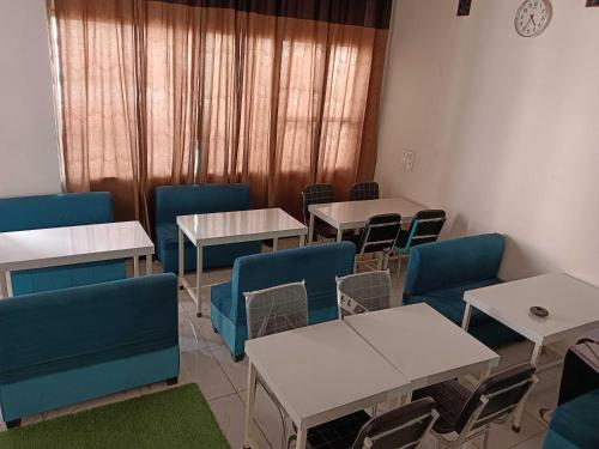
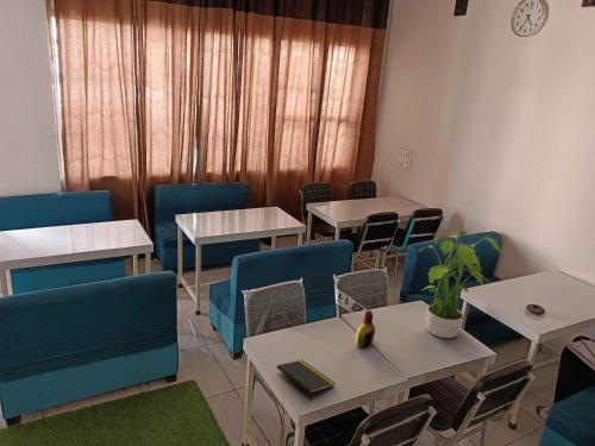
+ potted plant [418,228,501,339]
+ bottle [355,309,376,348]
+ notepad [276,359,336,401]
